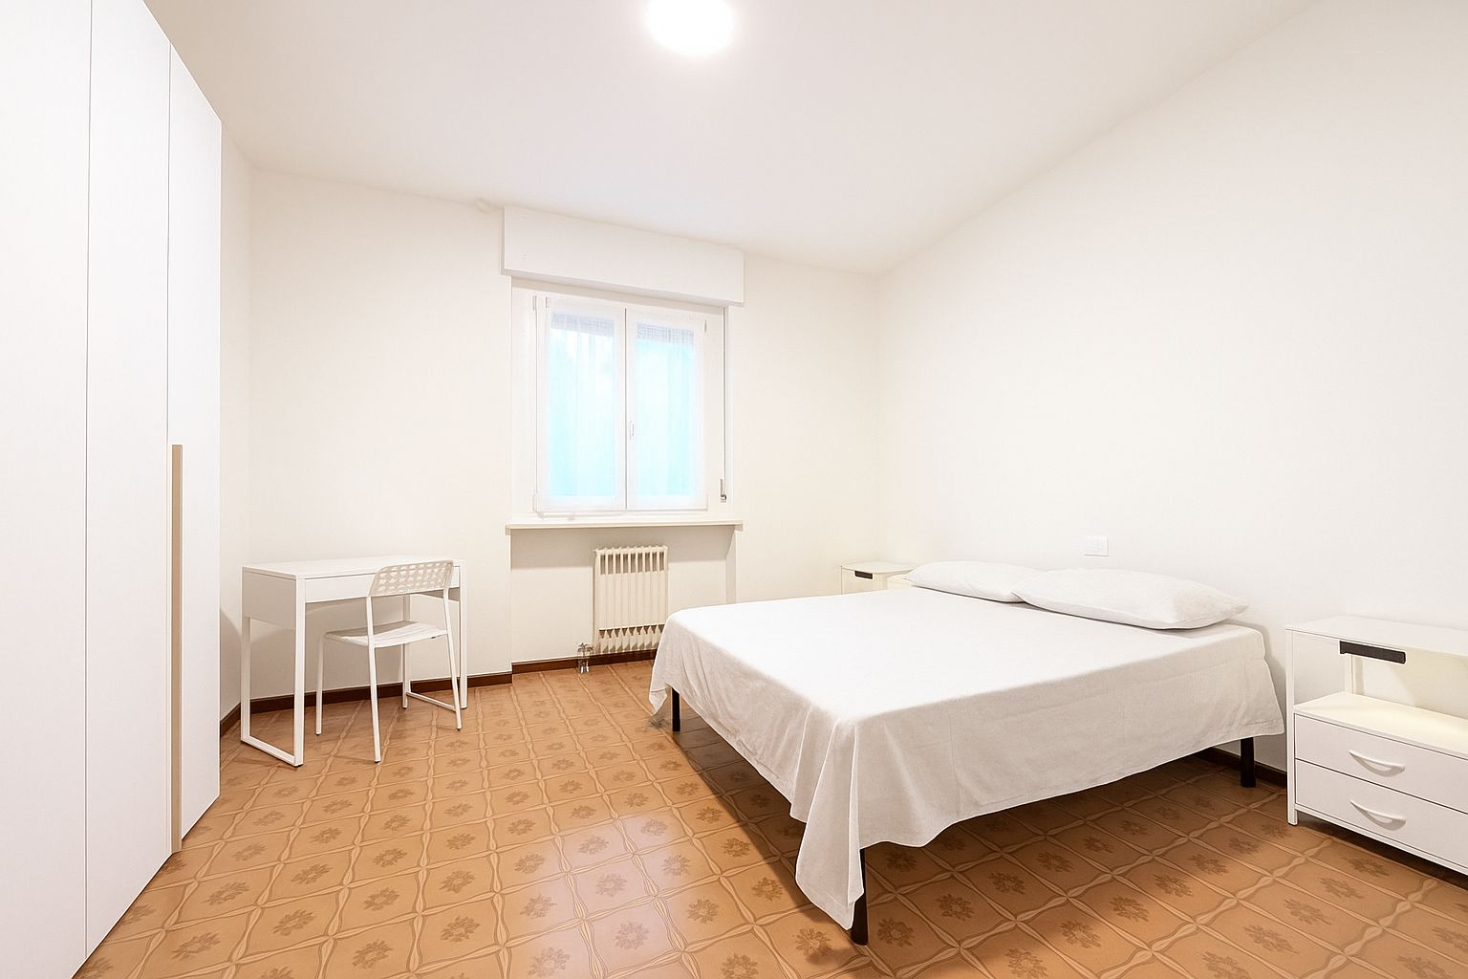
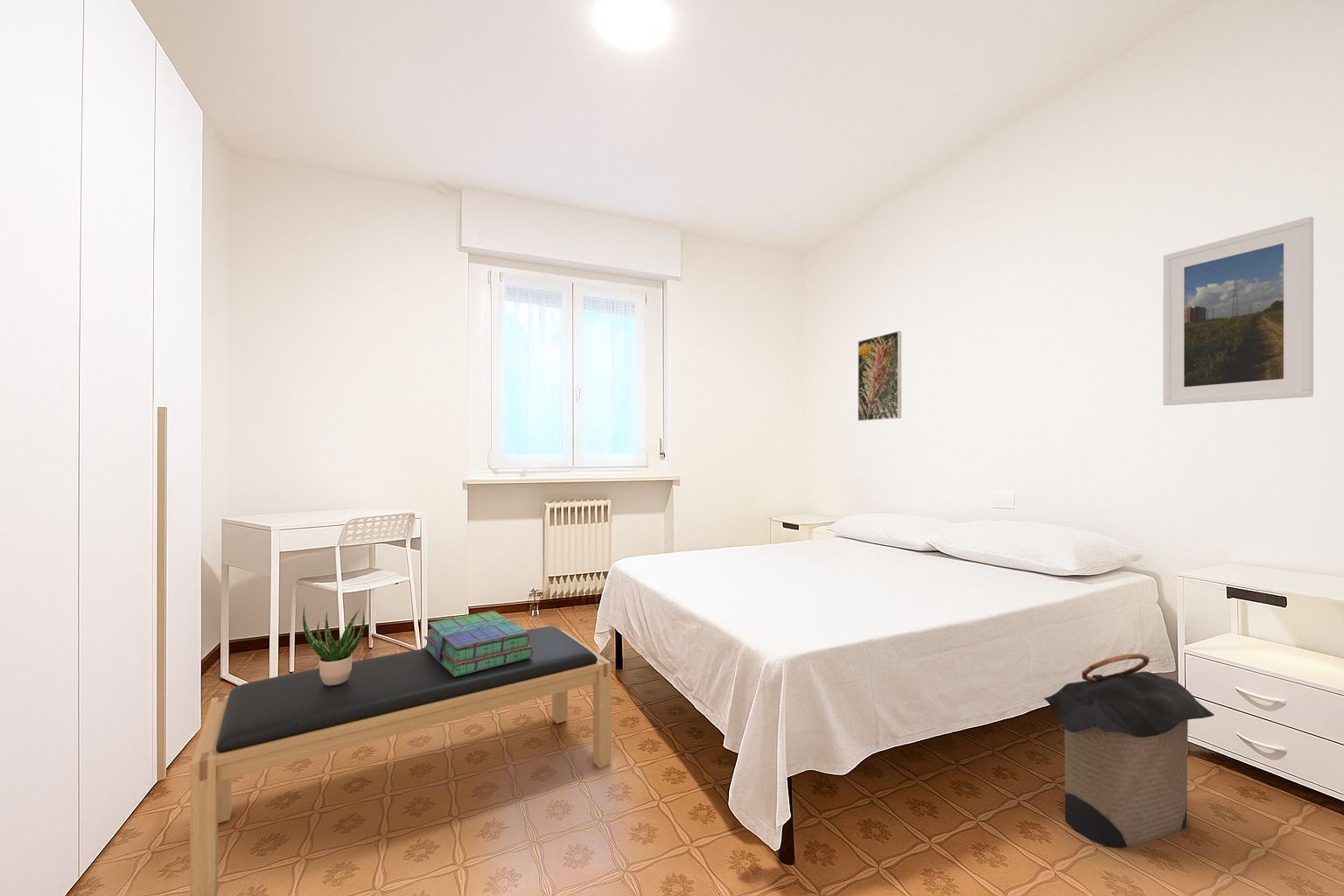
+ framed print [1162,216,1314,406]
+ stack of books [423,610,534,677]
+ laundry hamper [1043,653,1215,849]
+ bench [189,626,613,896]
+ potted plant [302,606,366,685]
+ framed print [858,330,902,422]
